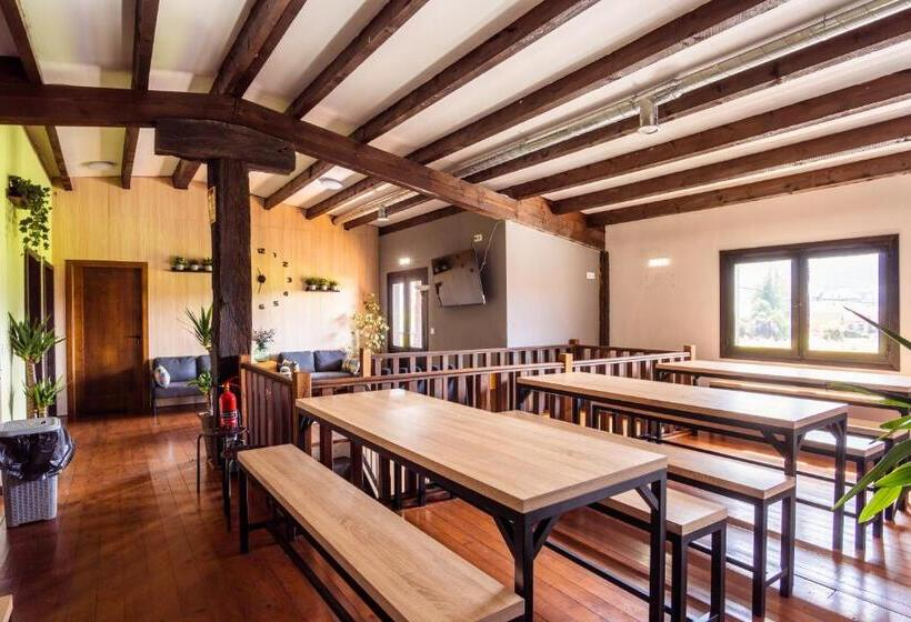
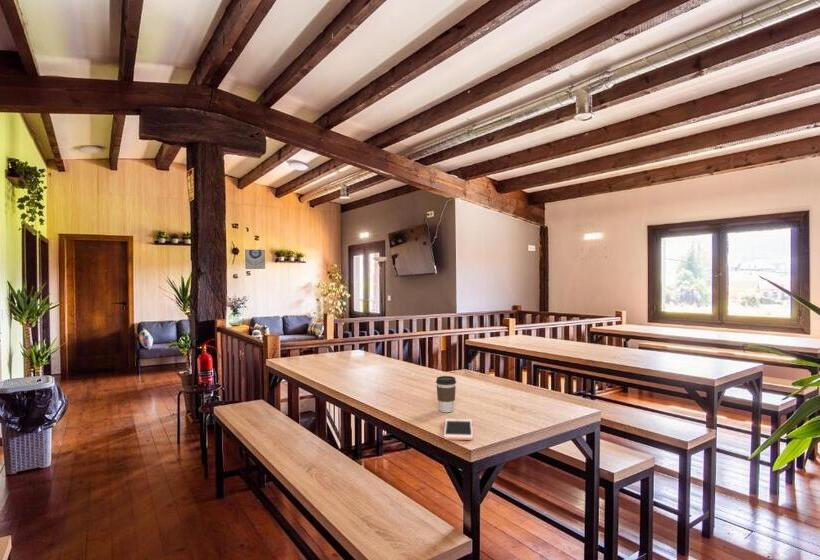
+ coffee cup [435,375,457,413]
+ cell phone [443,418,474,441]
+ wall art [244,248,266,270]
